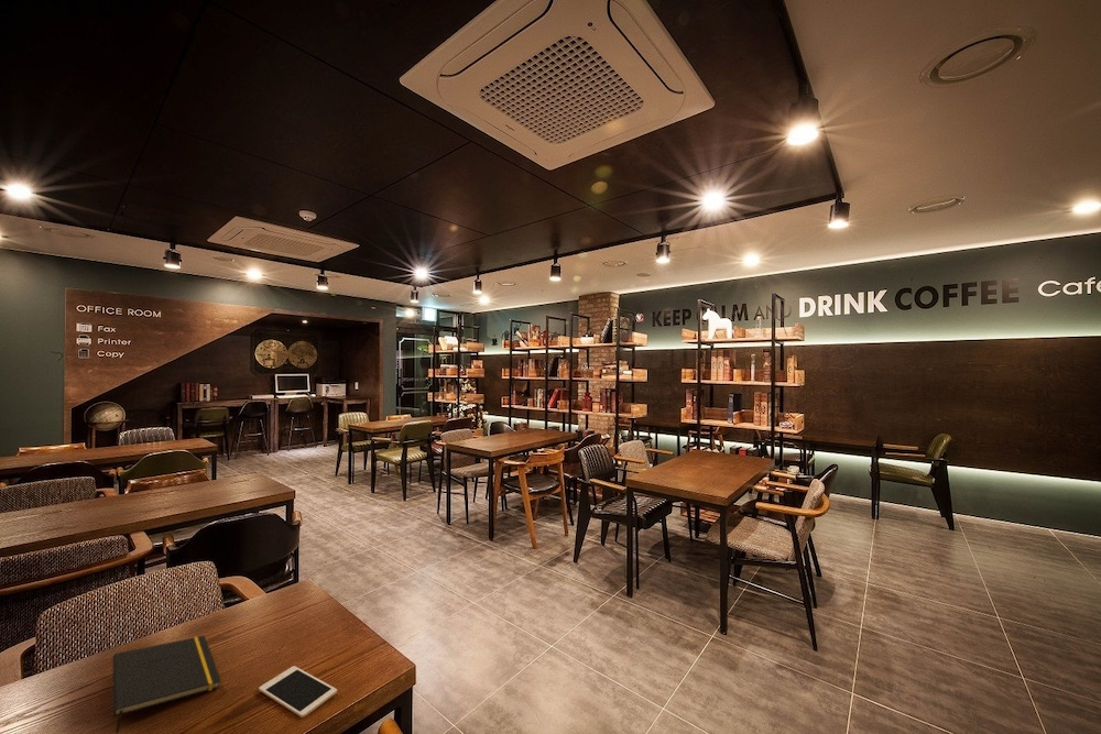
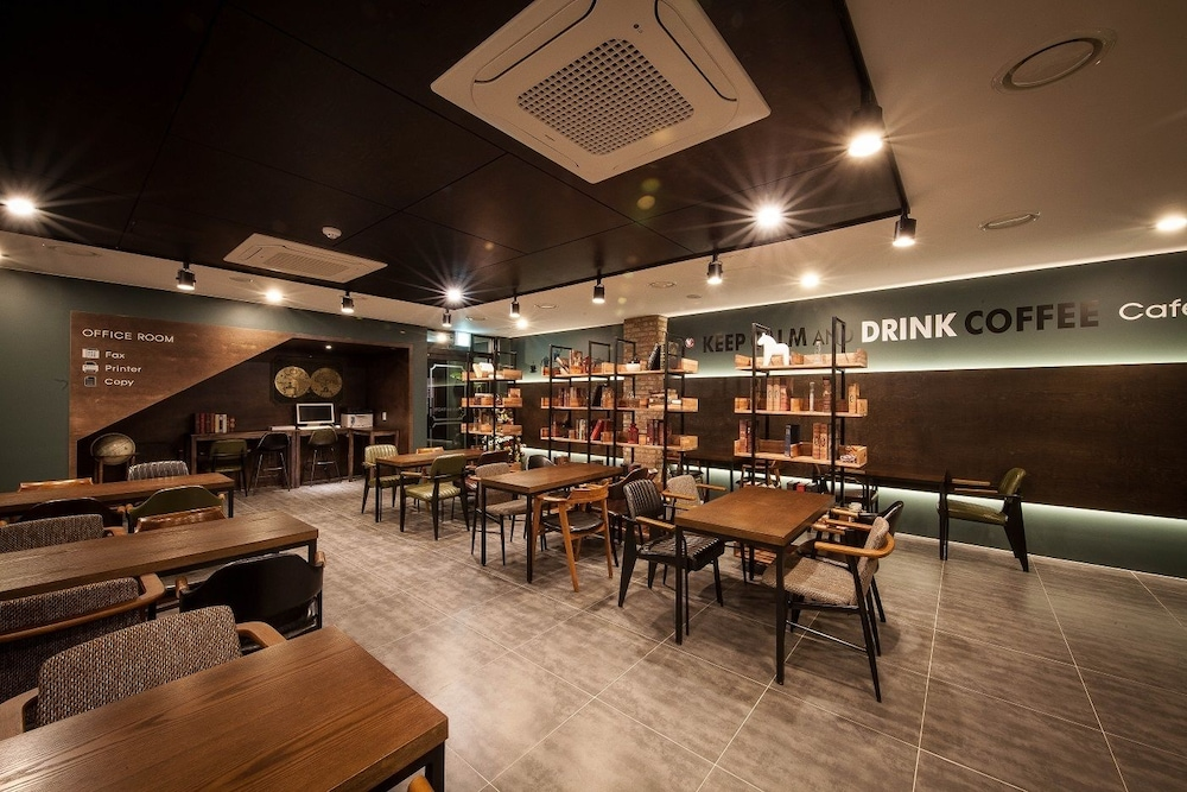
- cell phone [258,665,338,719]
- notepad [111,635,221,734]
